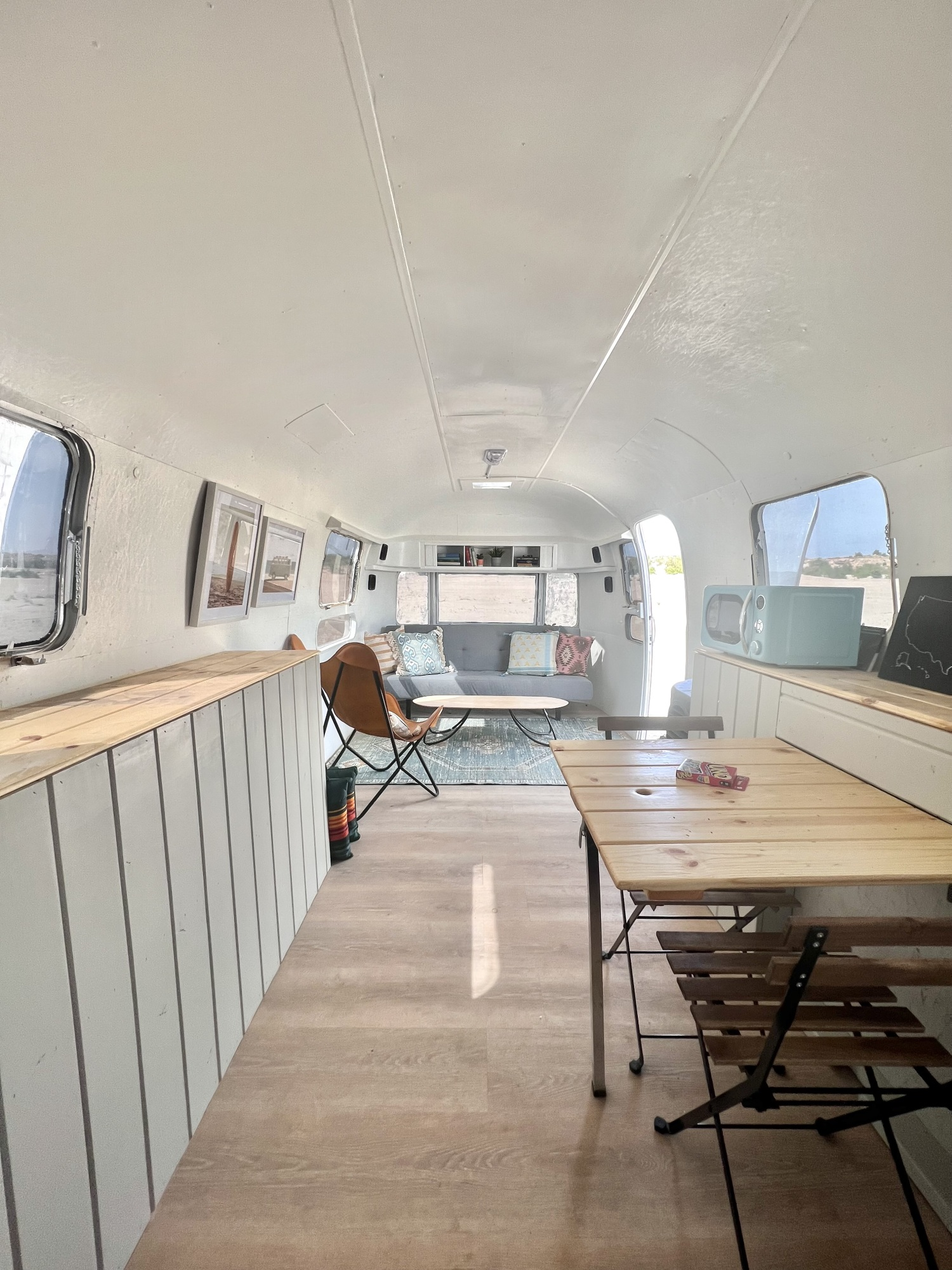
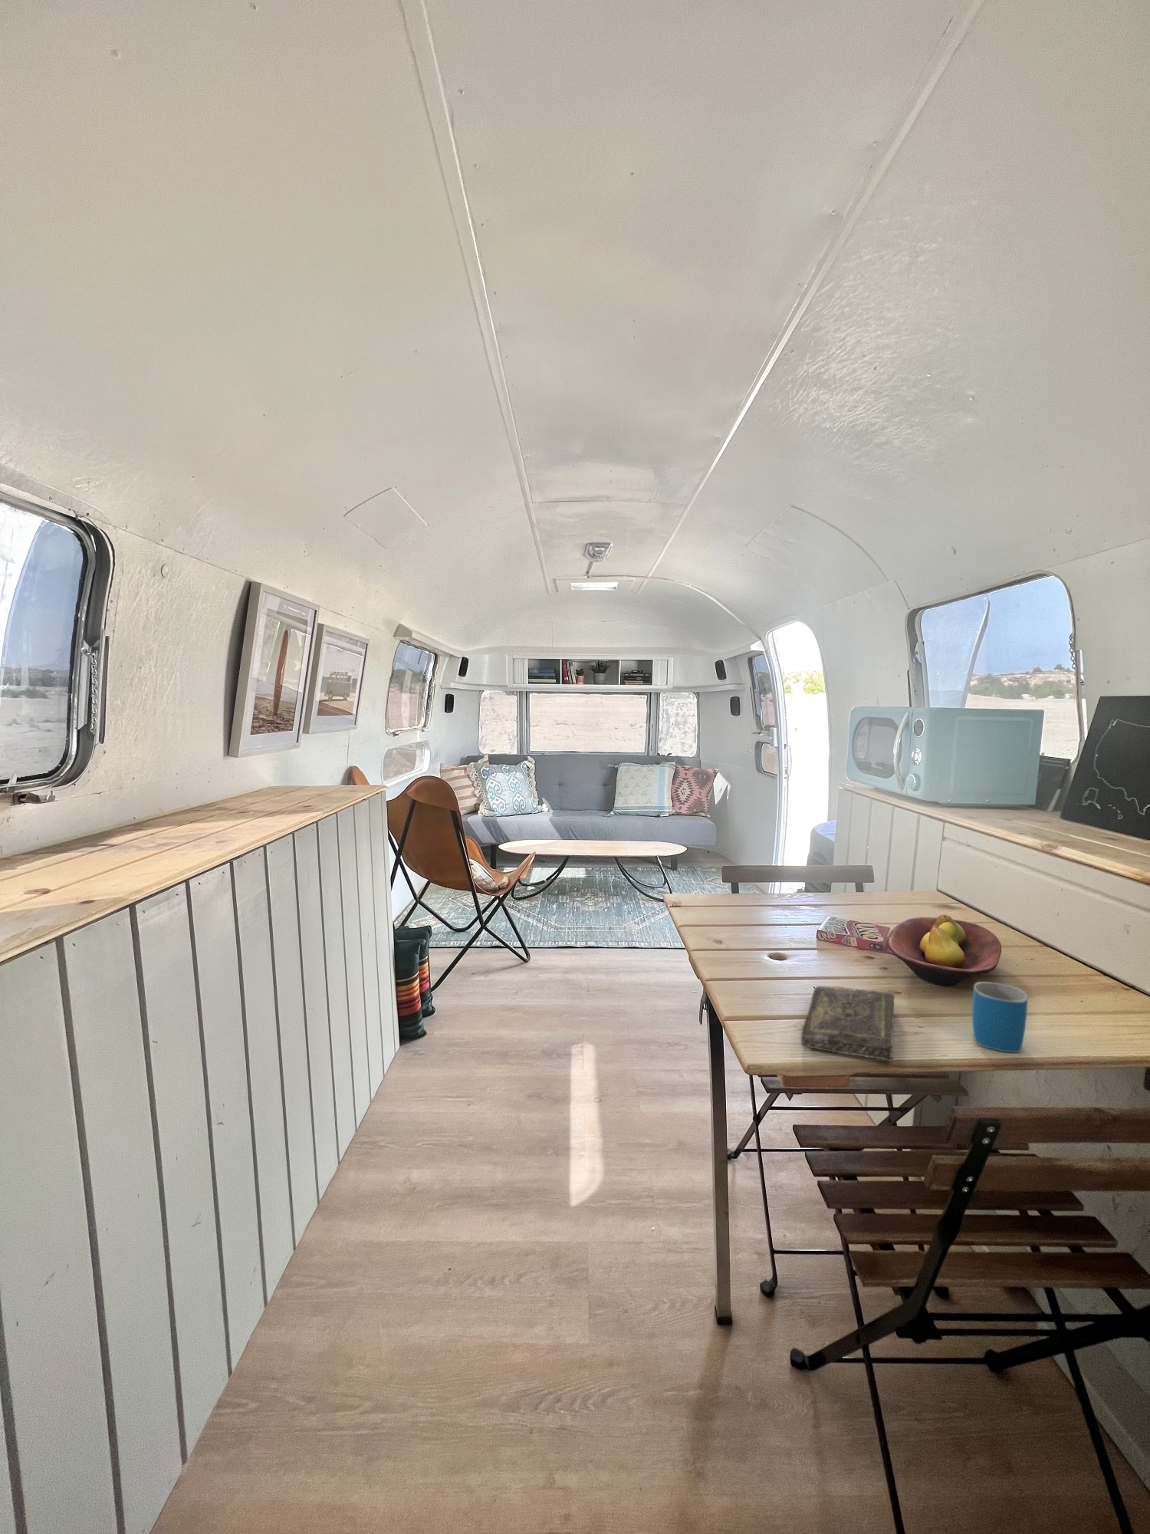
+ fruit bowl [887,913,1003,987]
+ book [801,986,895,1062]
+ mug [971,981,1029,1053]
